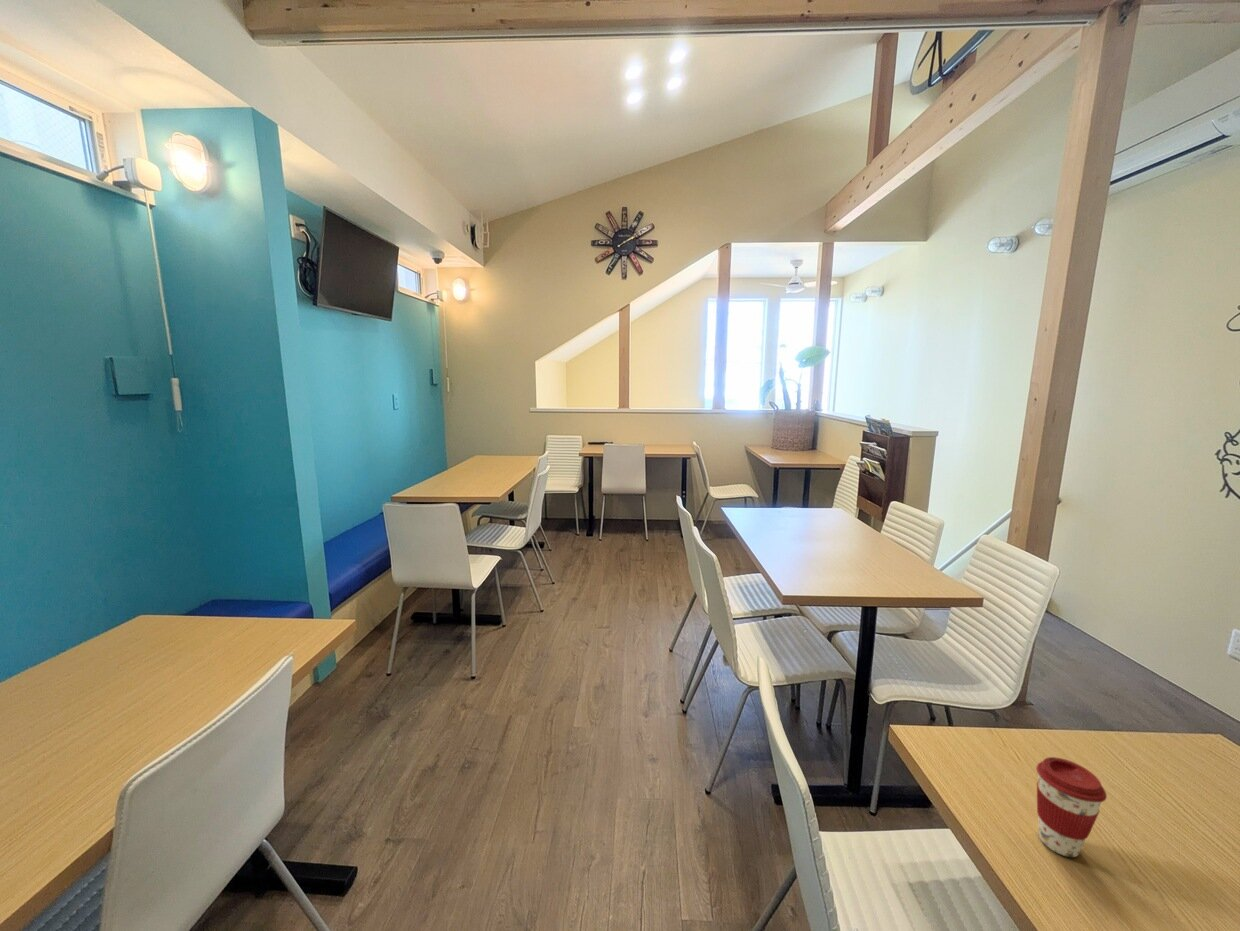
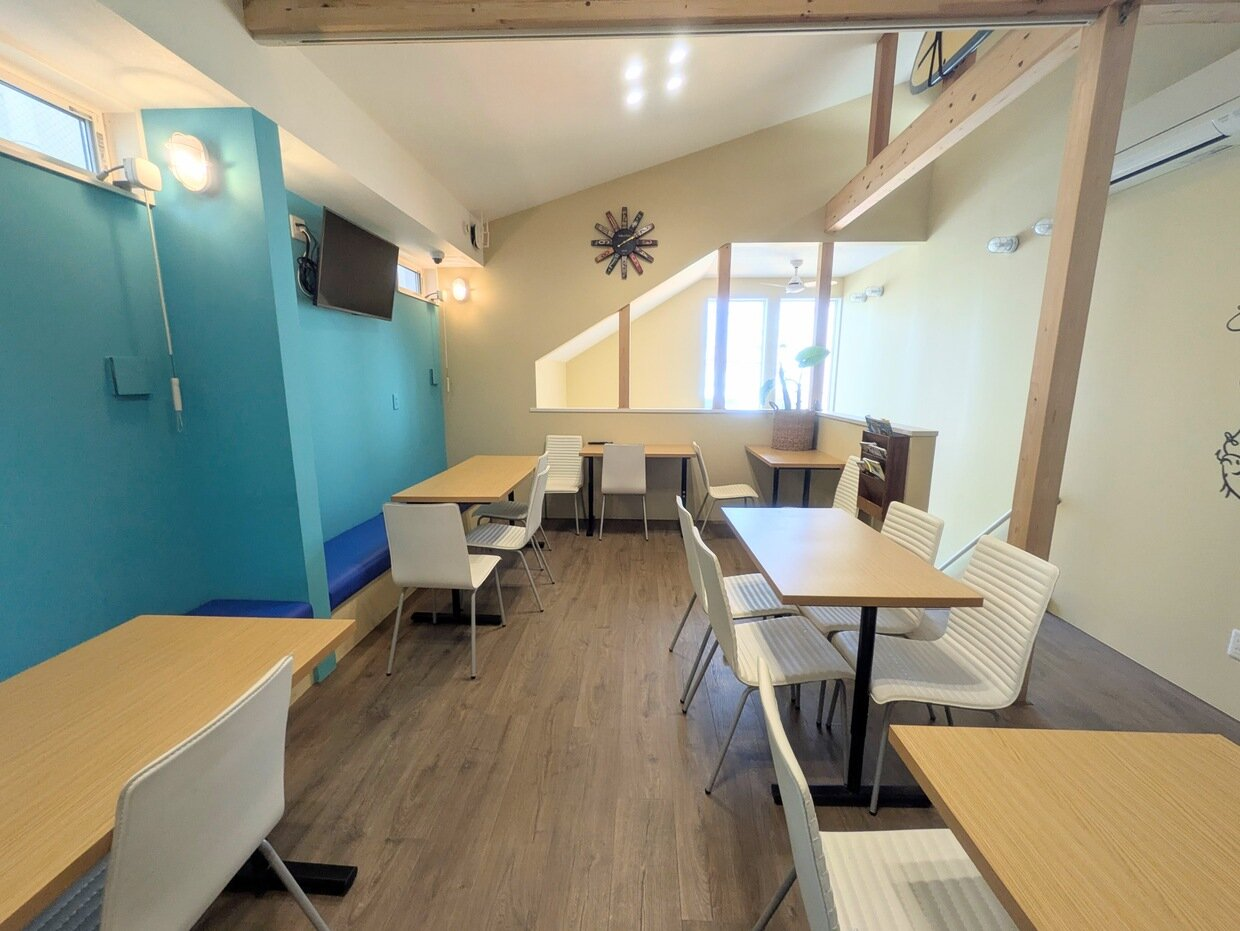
- coffee cup [1035,756,1108,858]
